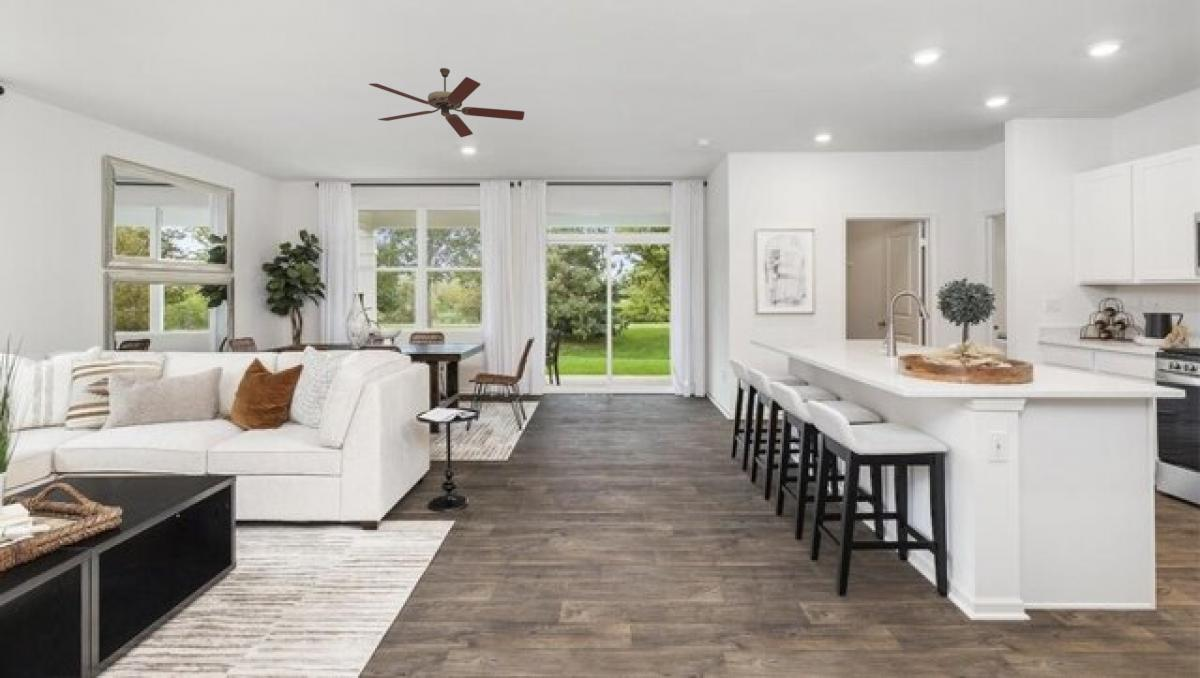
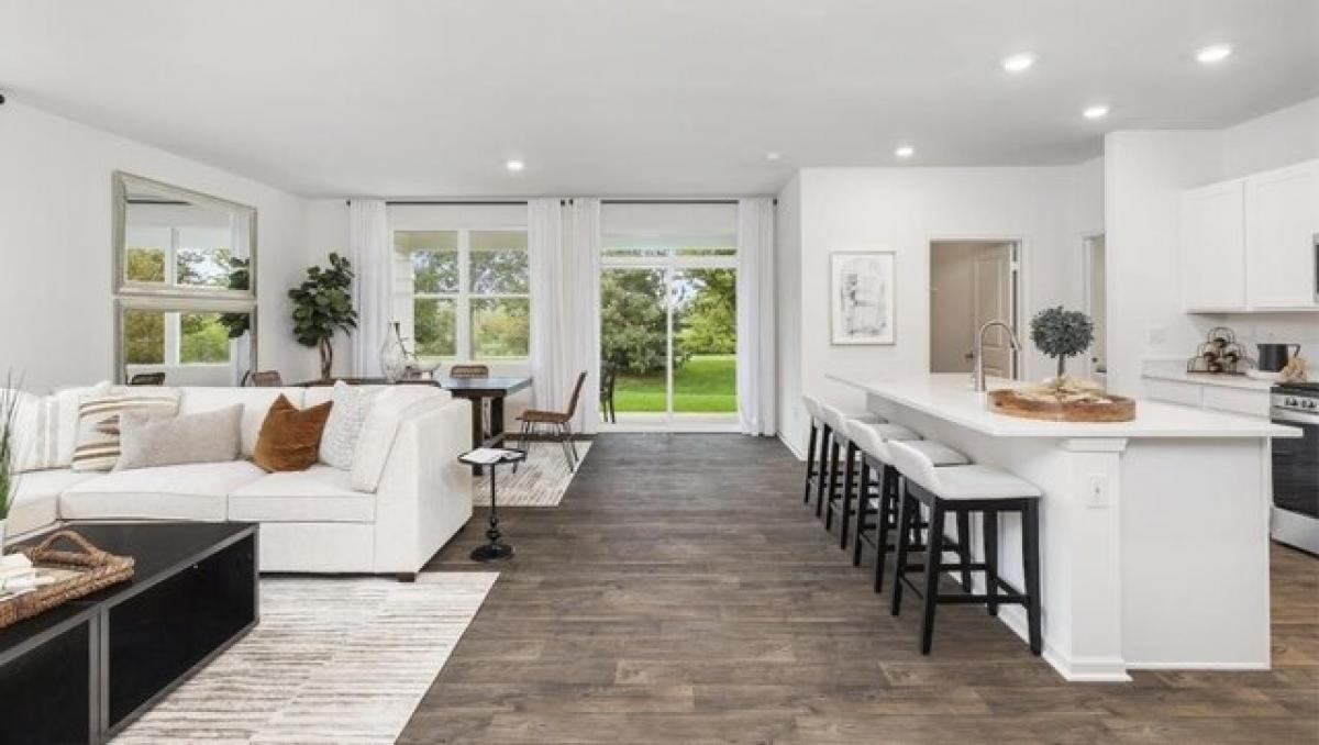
- ceiling fan [368,67,525,138]
